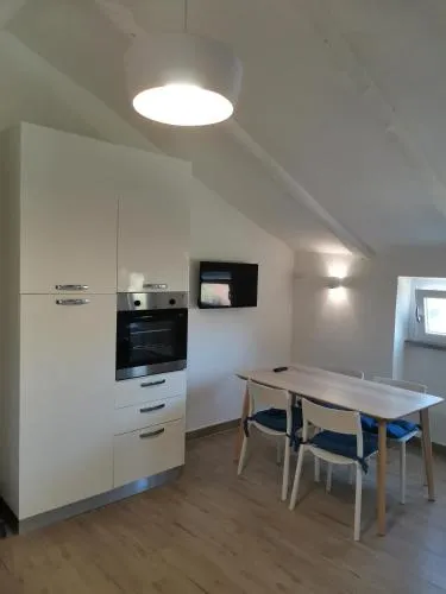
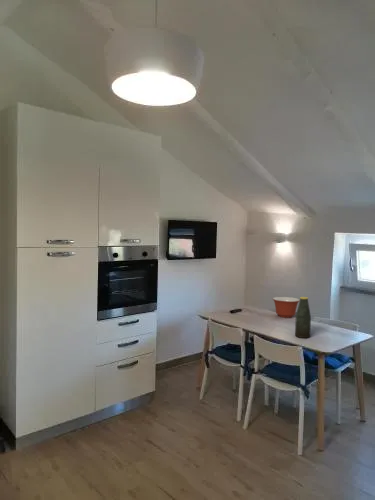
+ bottle [294,296,312,339]
+ mixing bowl [271,296,300,318]
